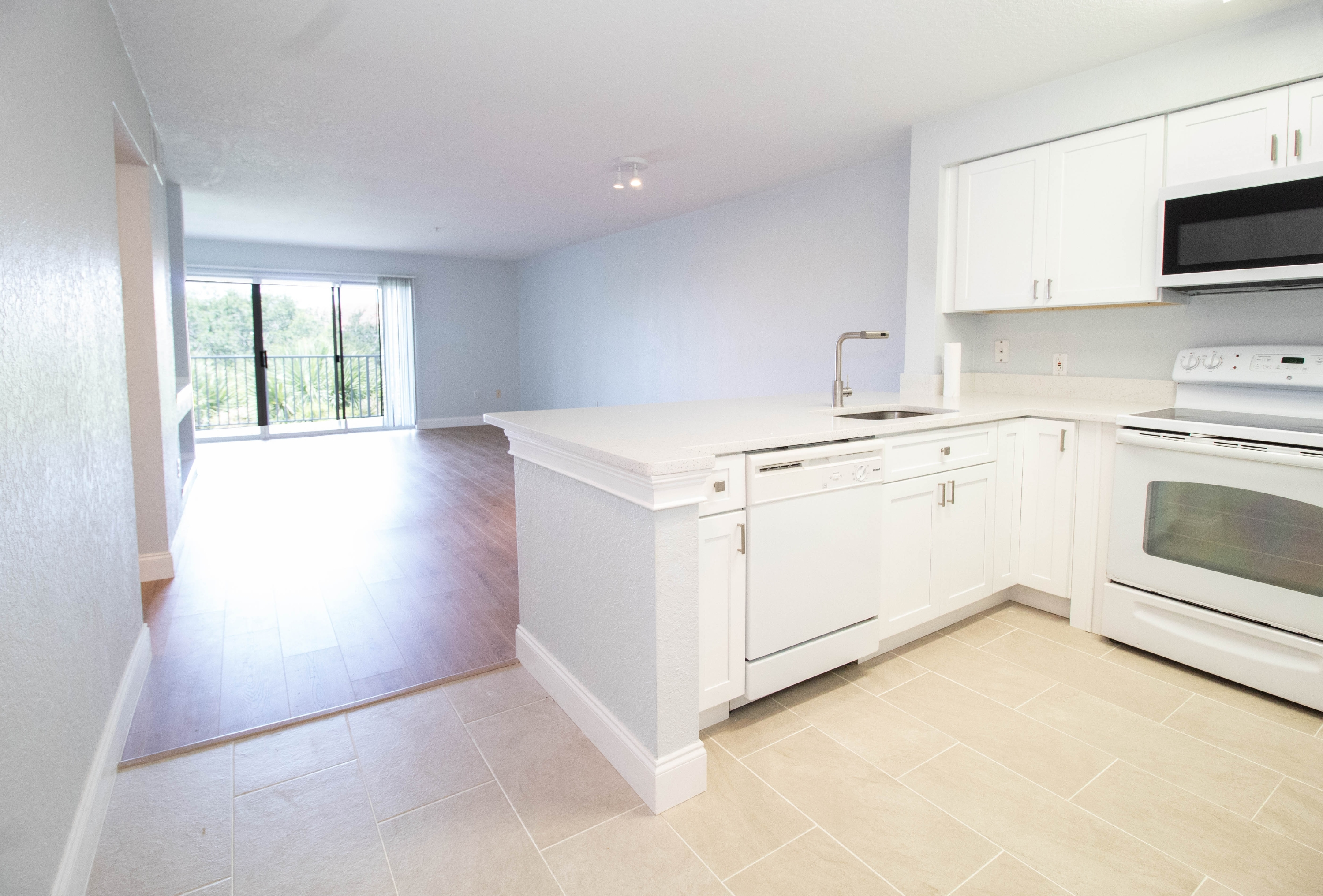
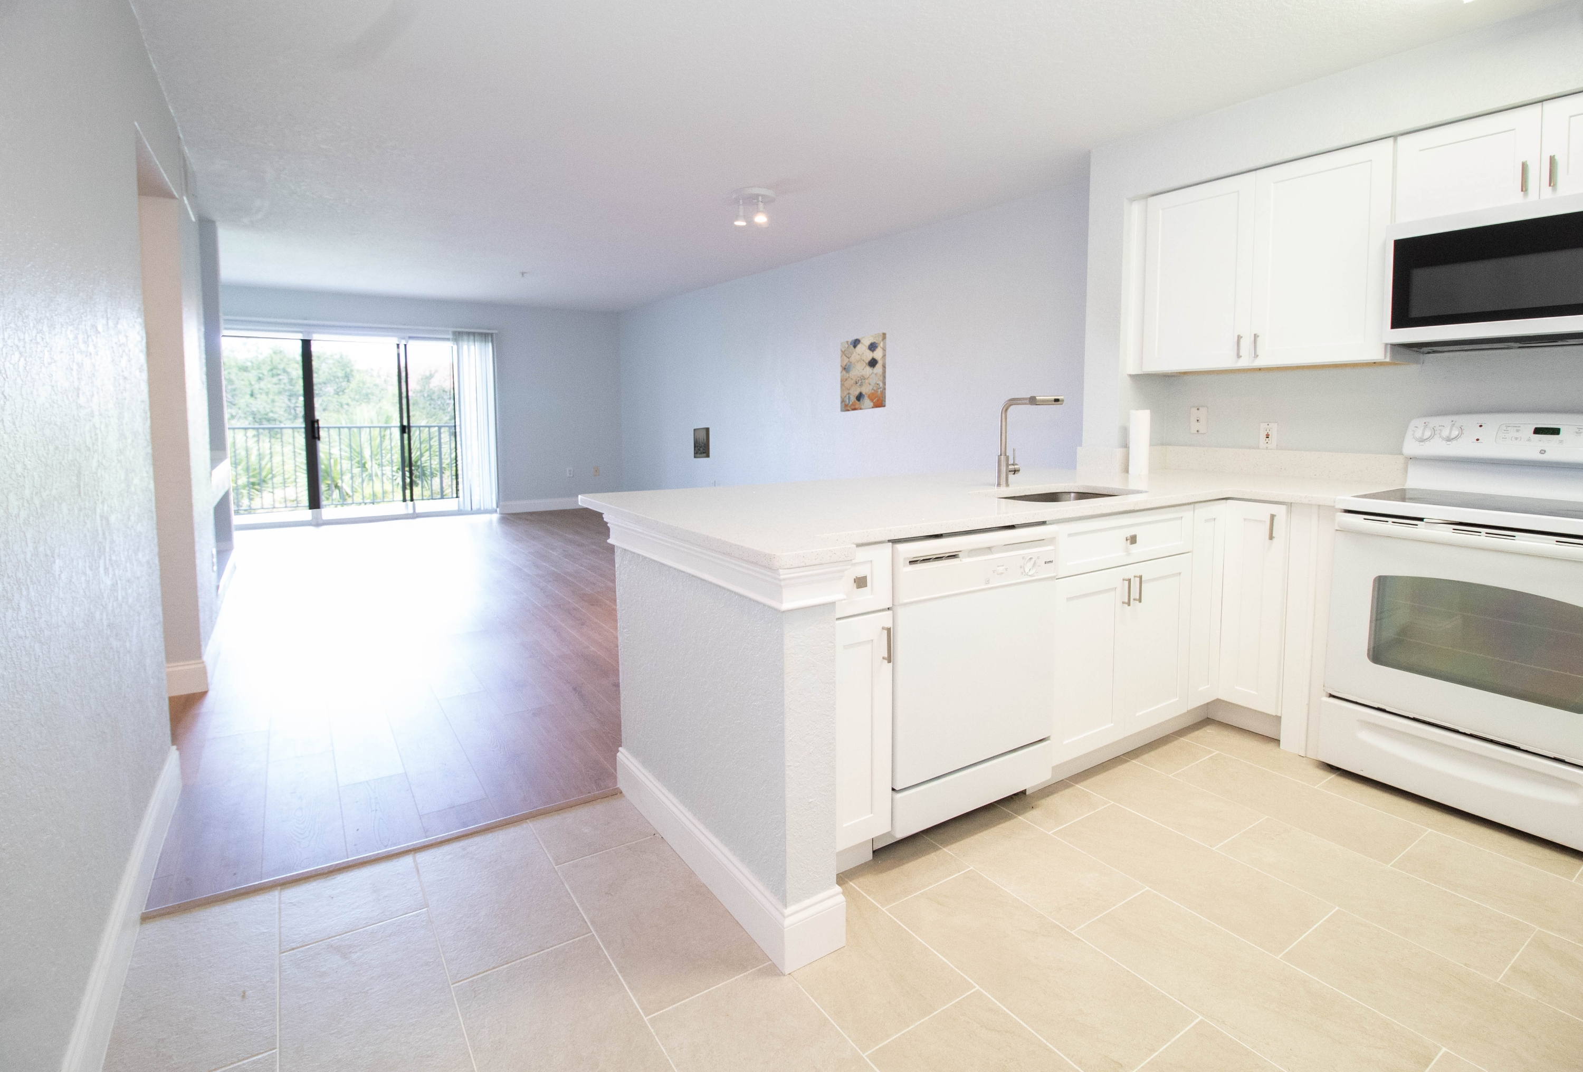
+ wall art [840,331,887,413]
+ wall art [693,427,711,459]
